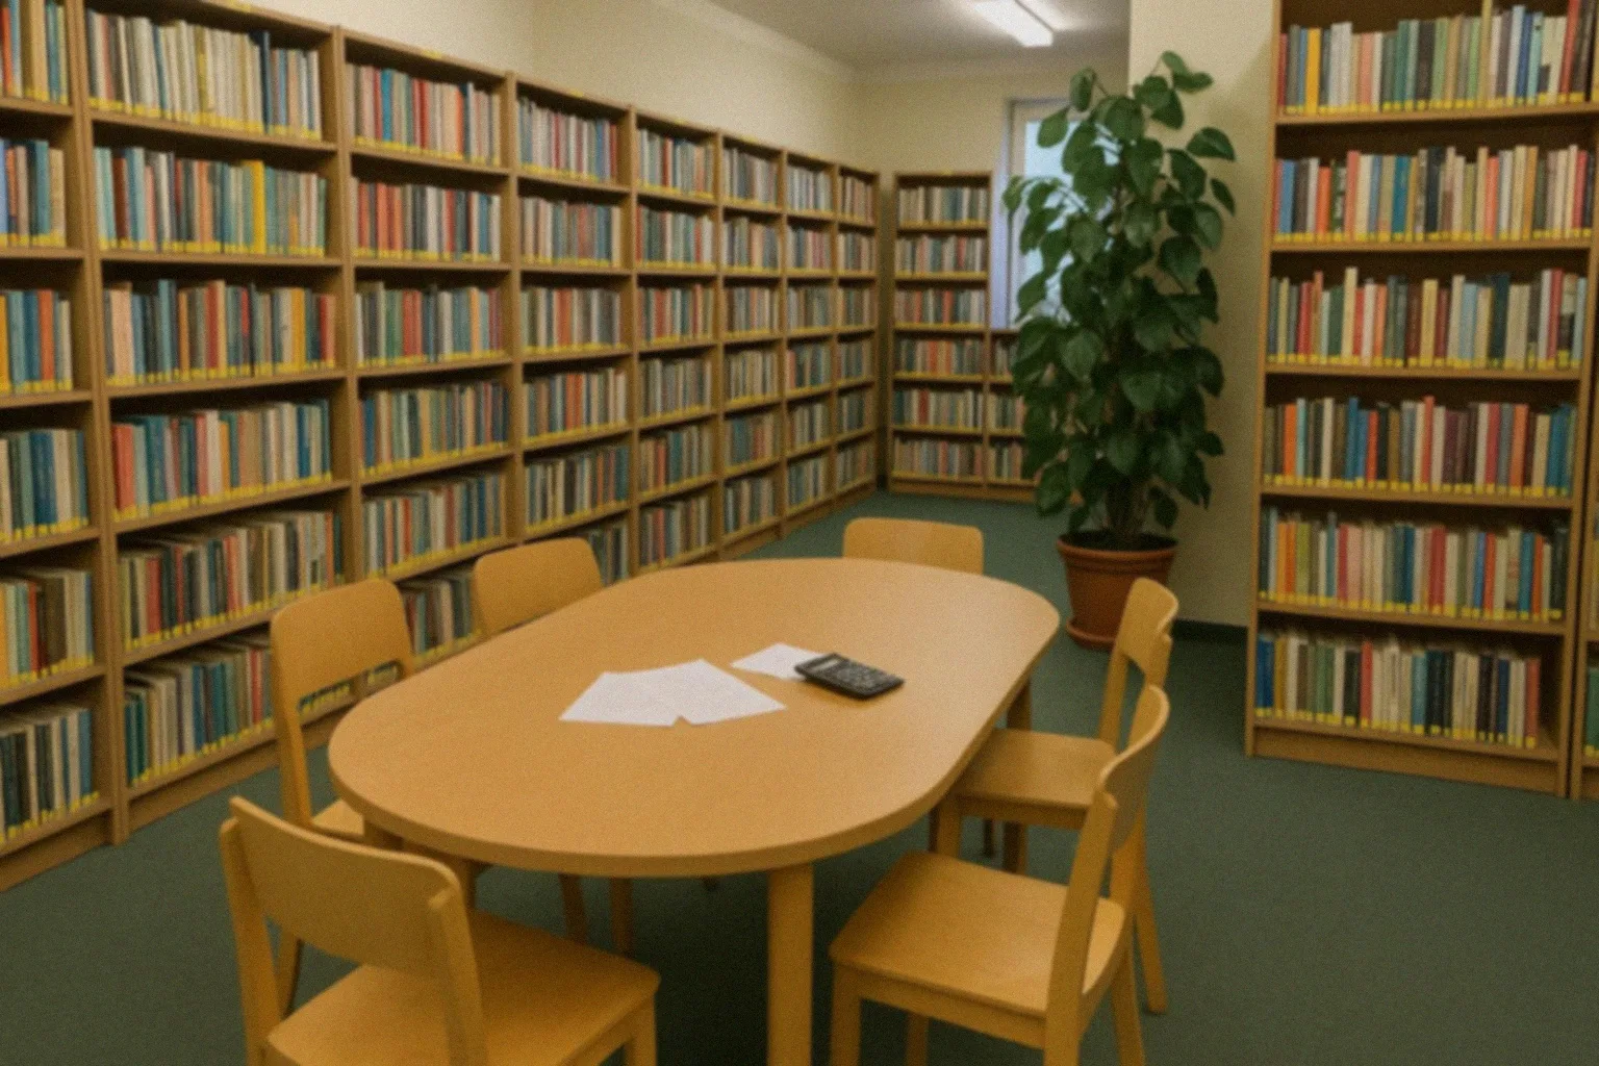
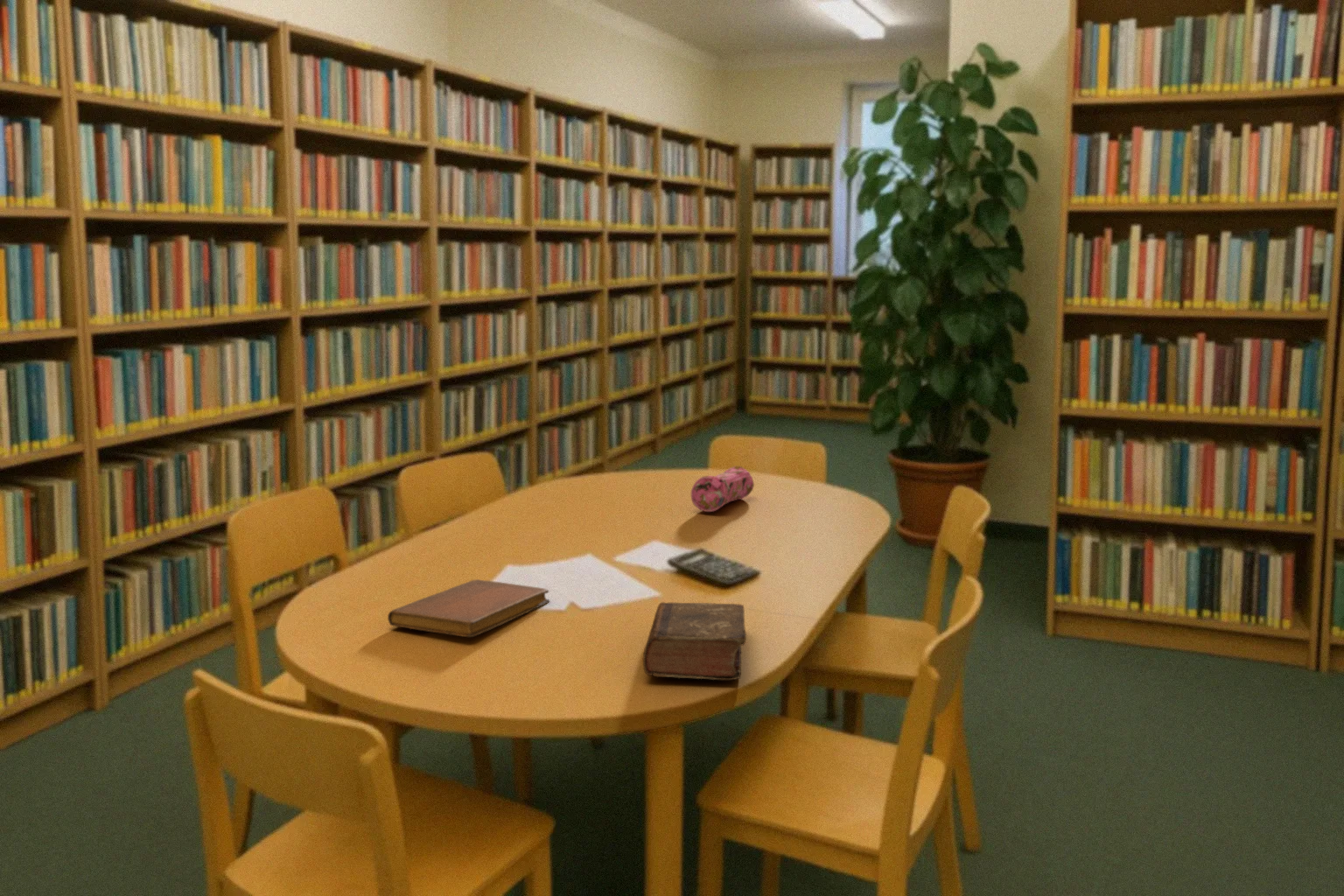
+ notebook [387,578,550,638]
+ pencil case [690,465,755,513]
+ book [642,601,747,681]
